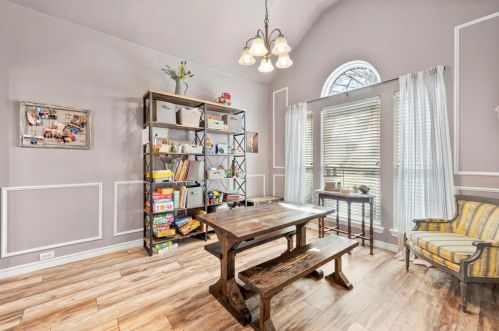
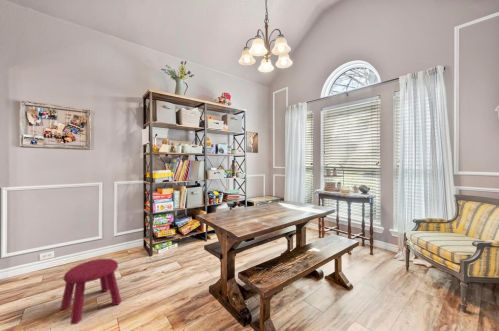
+ stool [59,258,122,325]
